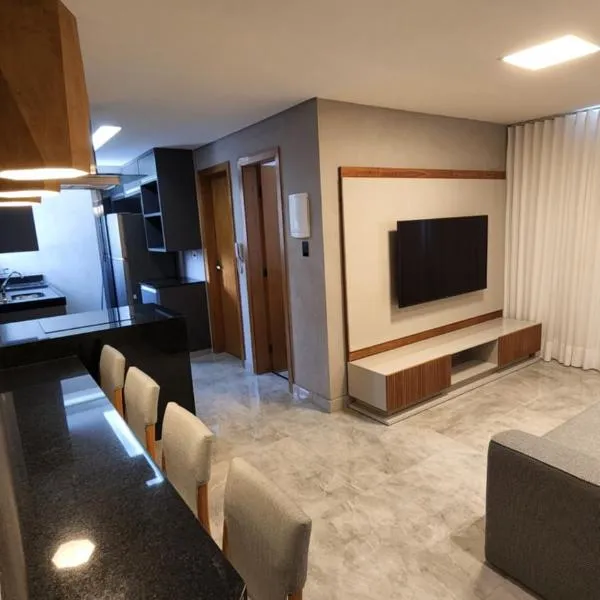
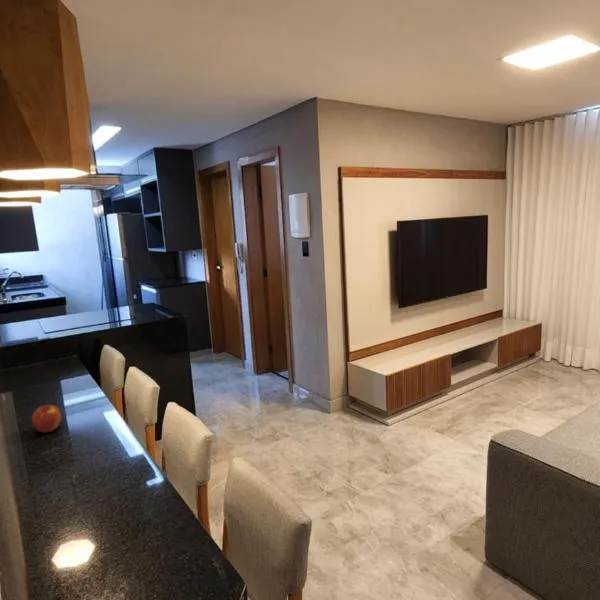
+ apple [31,404,62,434]
